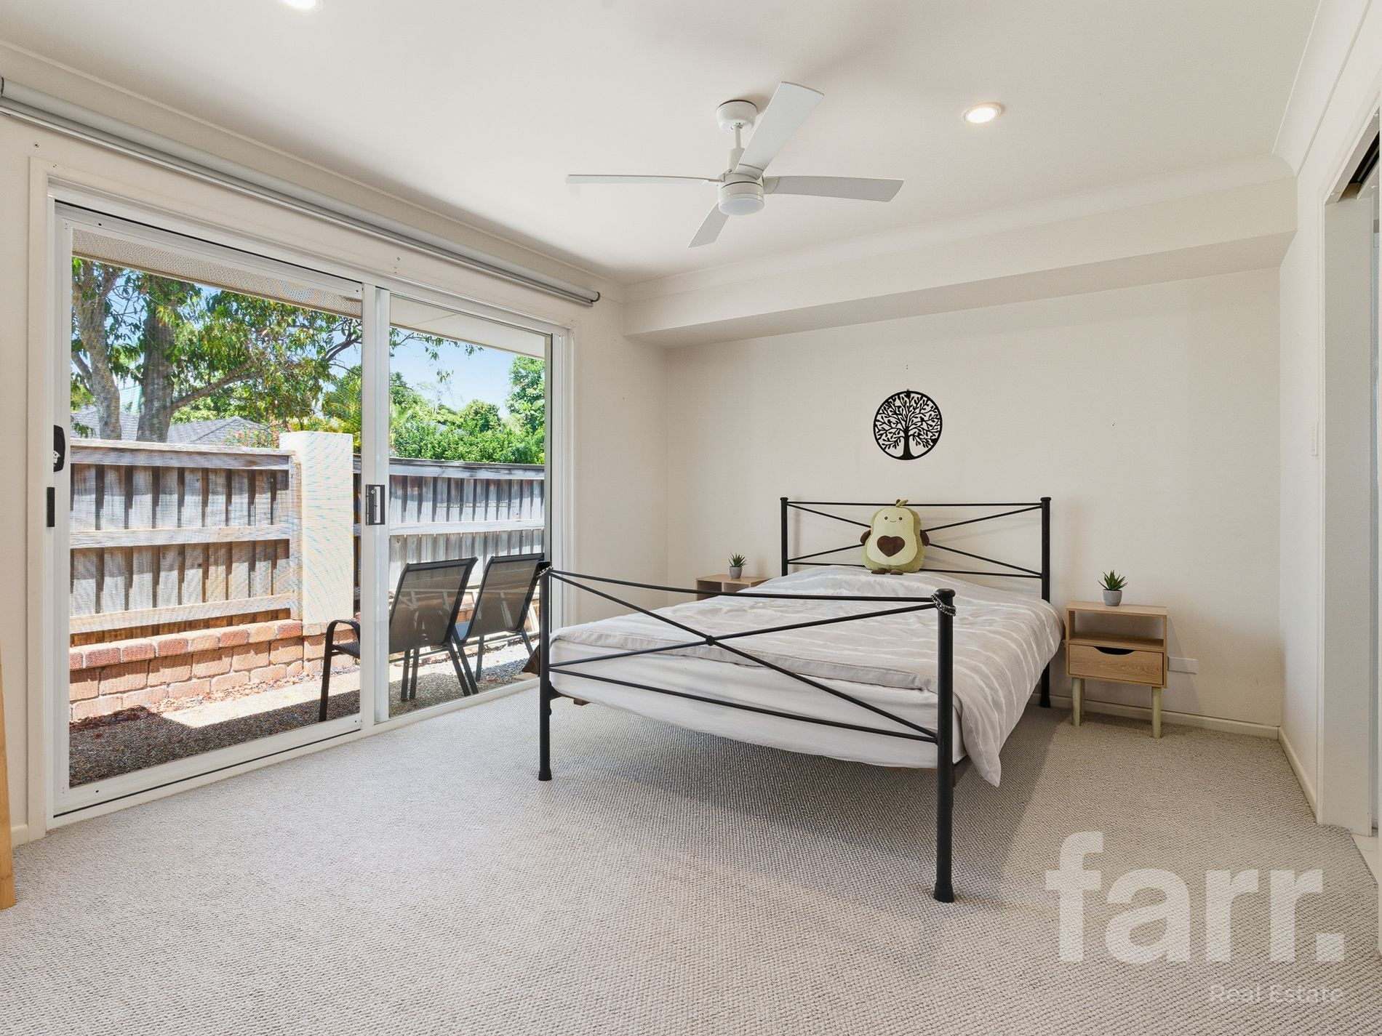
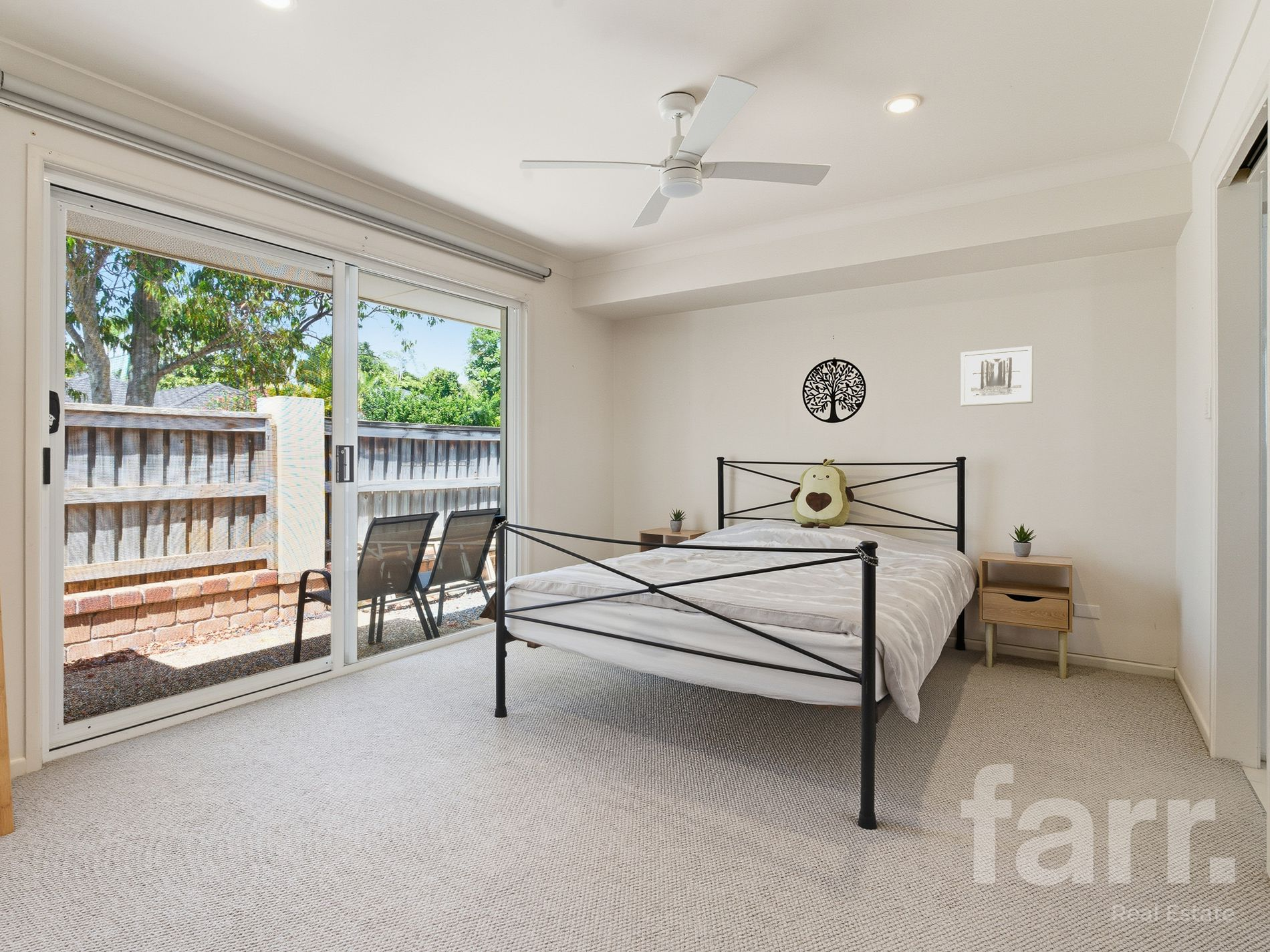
+ wall art [960,345,1033,407]
